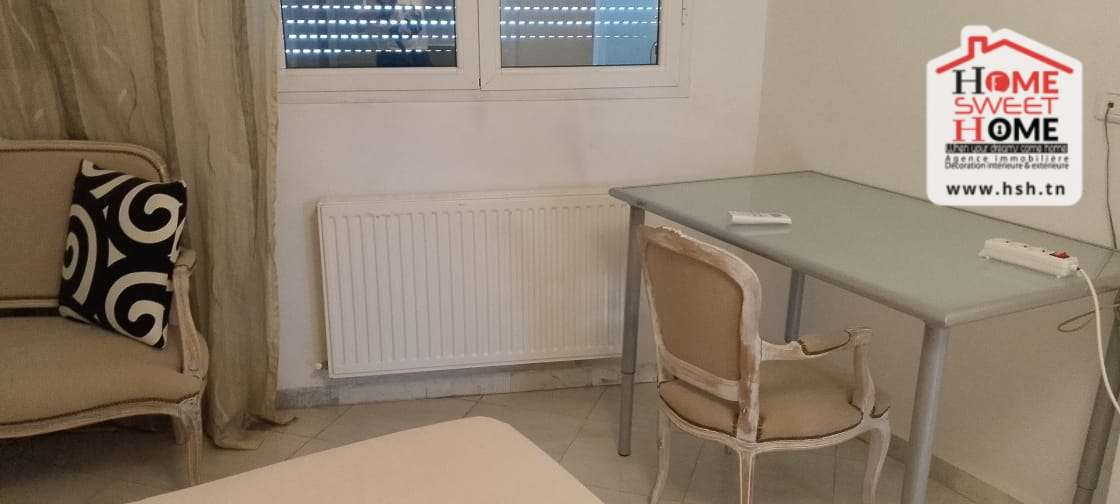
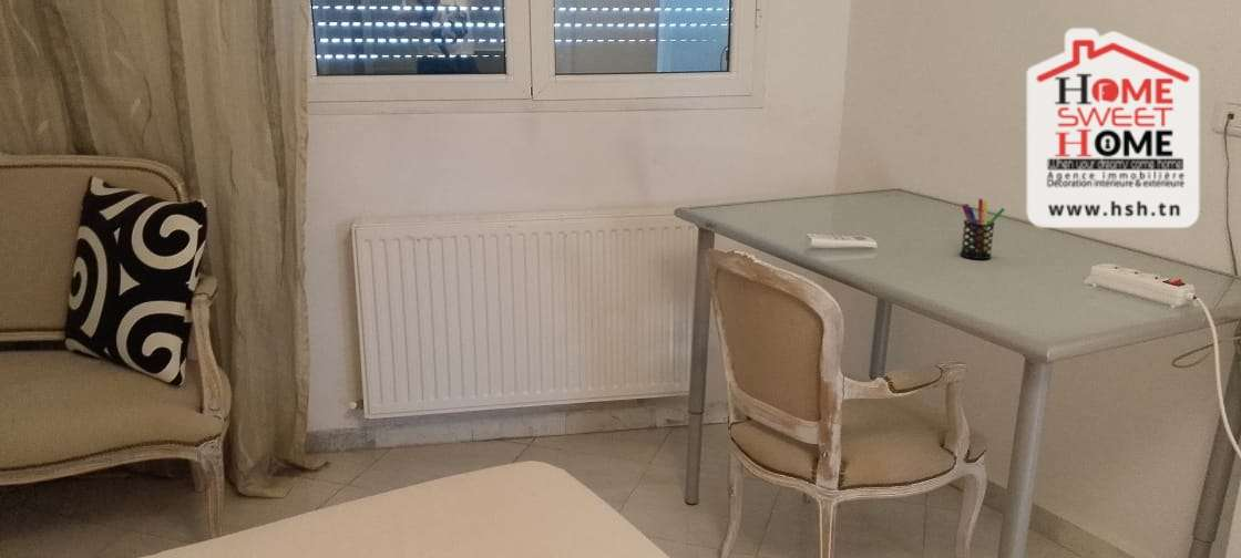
+ pen holder [960,197,1006,260]
